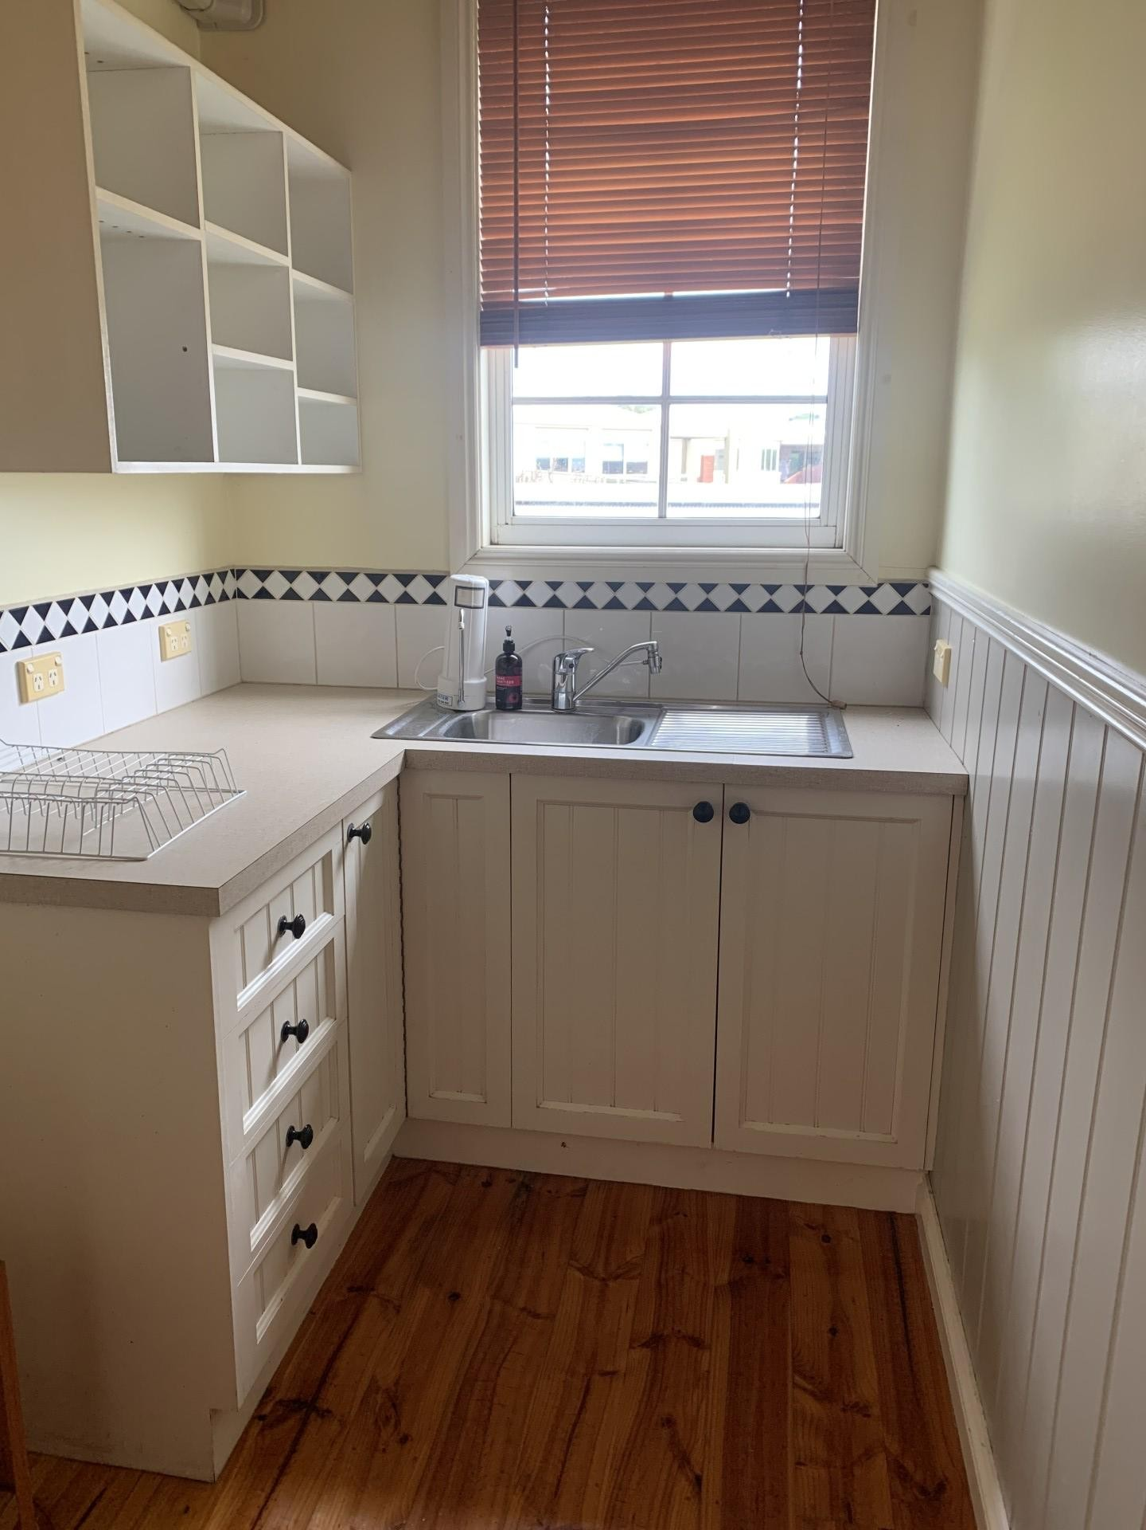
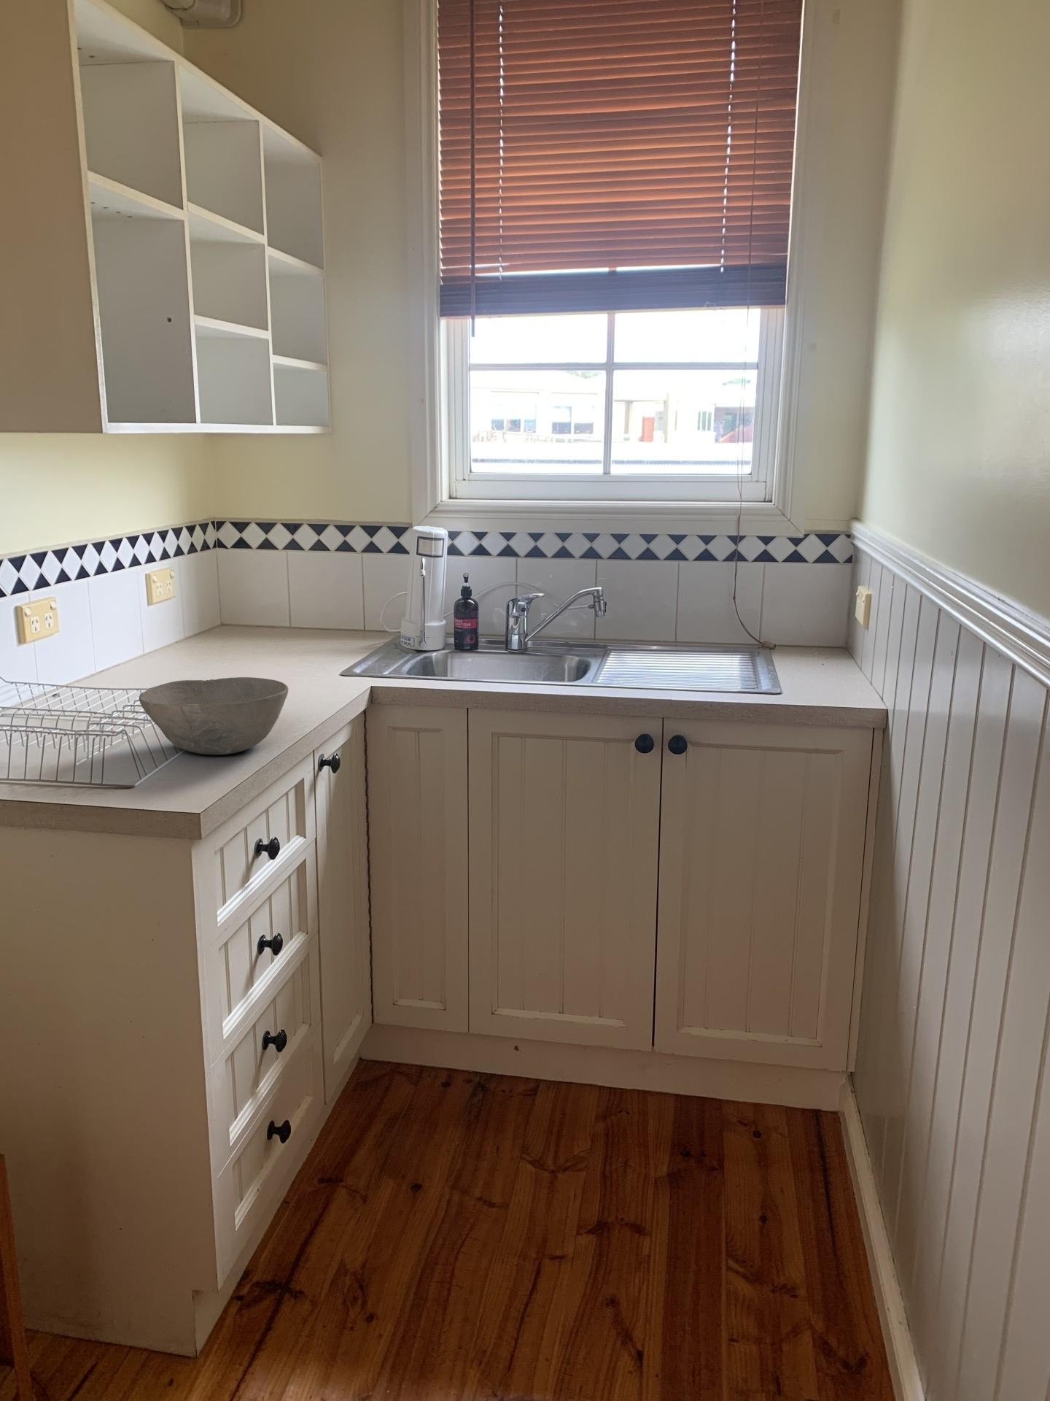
+ bowl [139,676,289,756]
